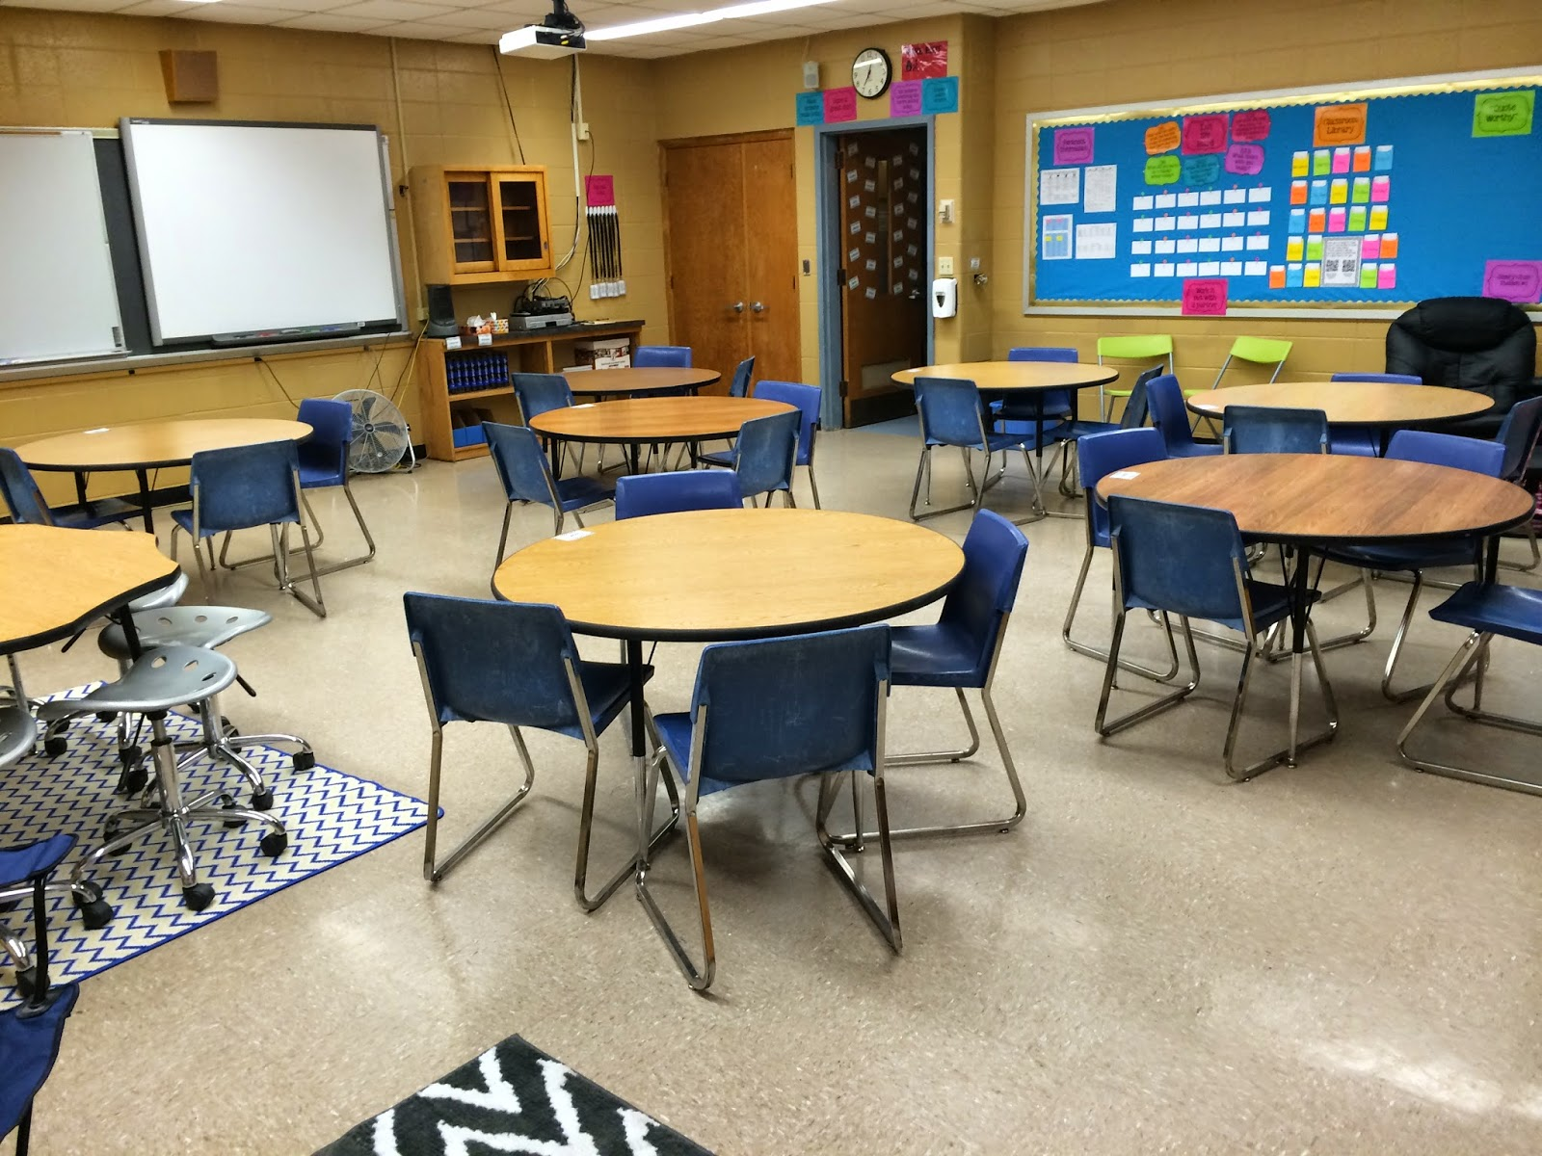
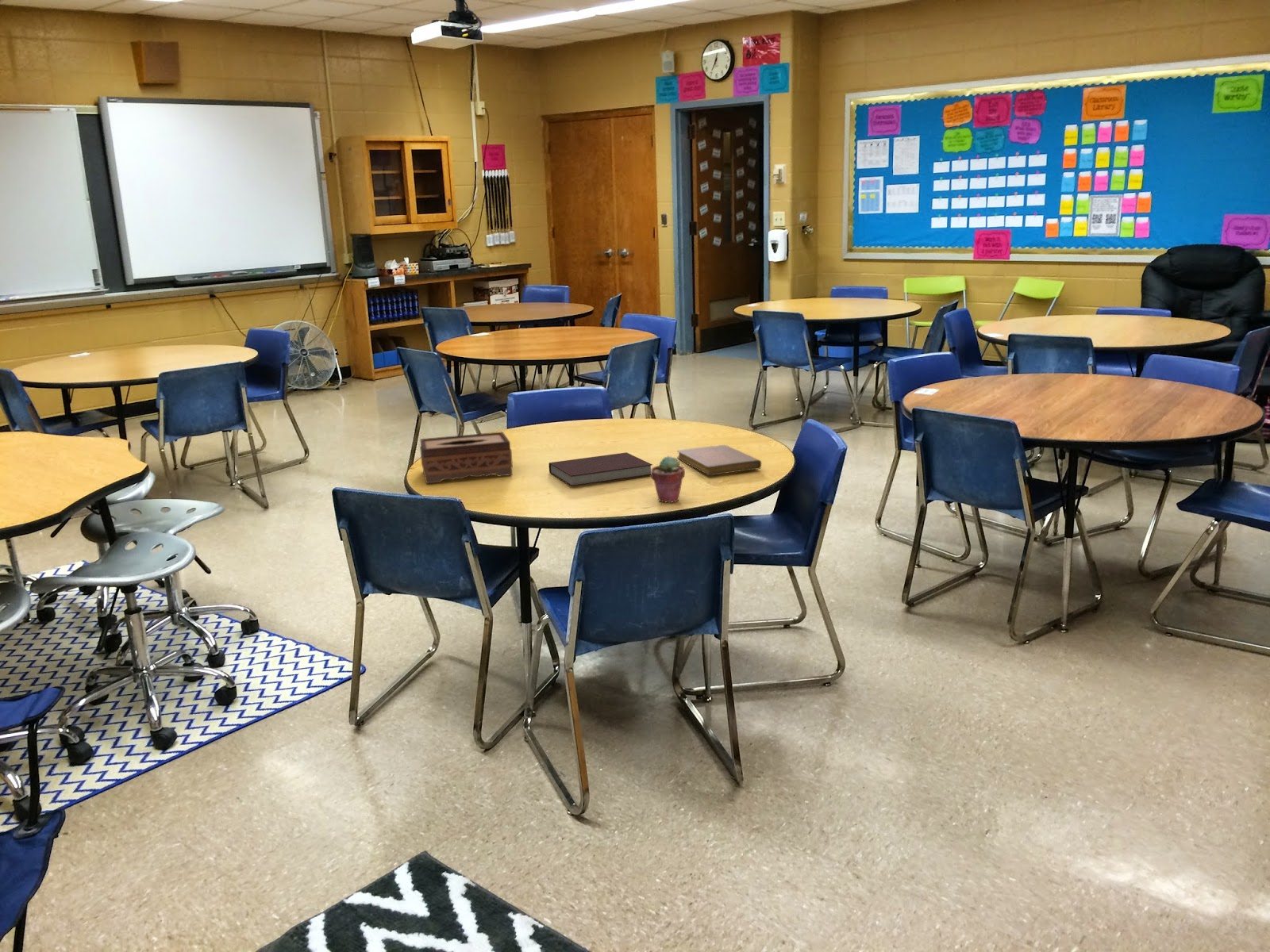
+ notebook [676,444,762,476]
+ potted succulent [650,455,686,504]
+ tissue box [419,431,514,484]
+ notebook [548,451,653,487]
